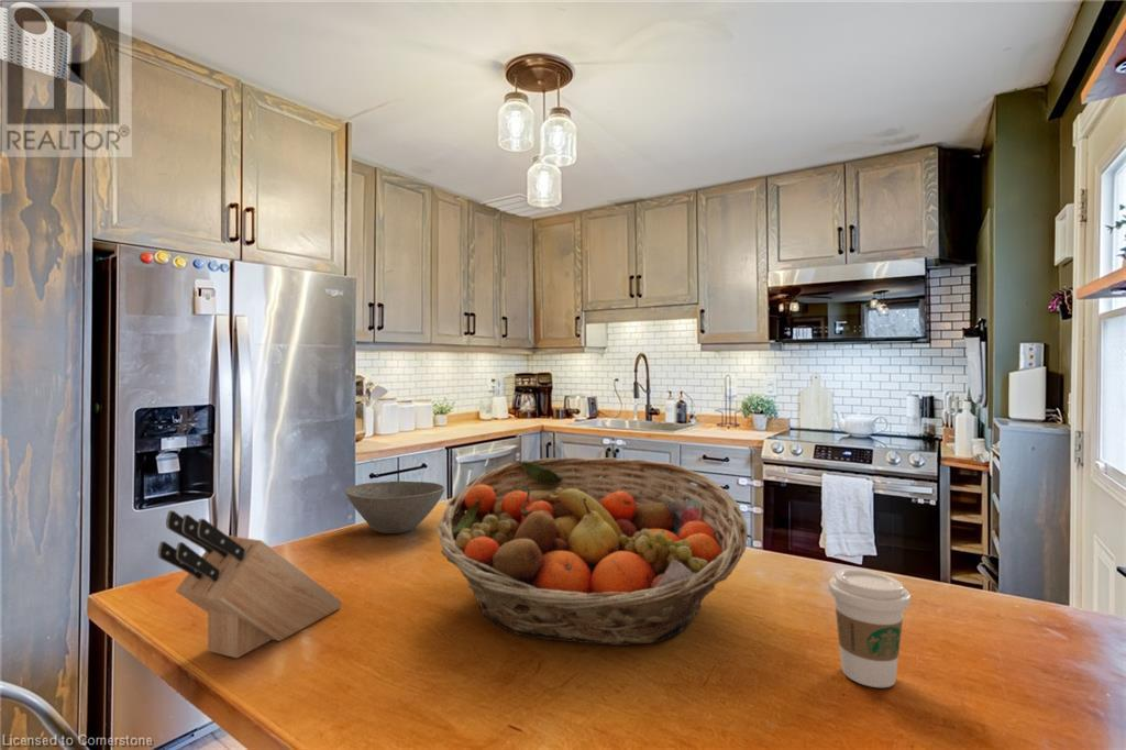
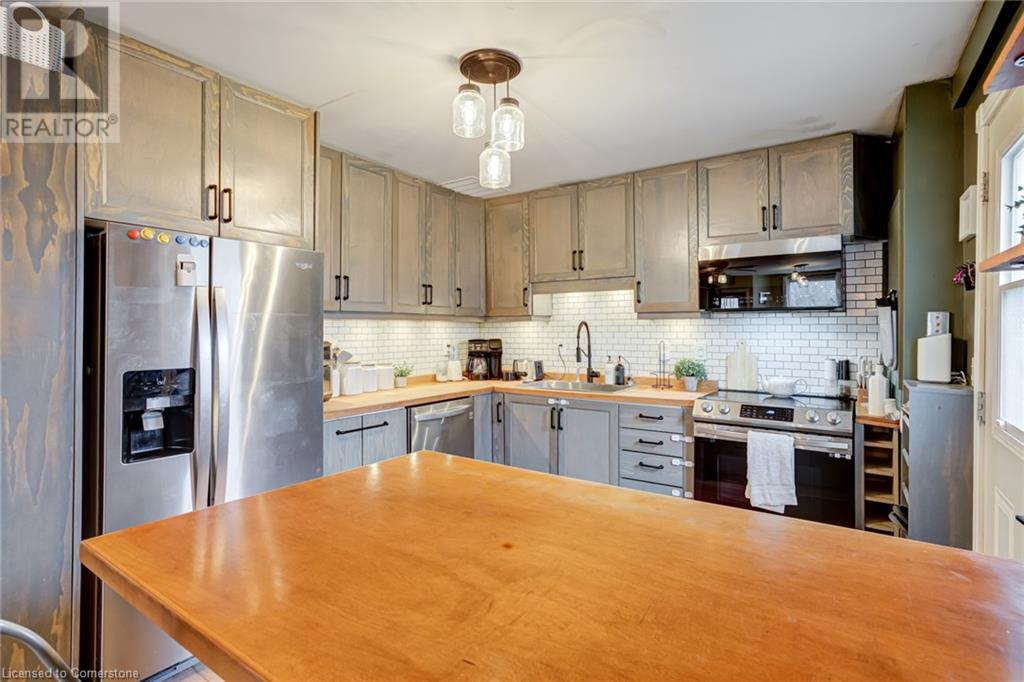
- fruit basket [435,456,749,647]
- bowl [345,479,445,534]
- knife block [157,509,343,660]
- coffee cup [828,567,912,688]
